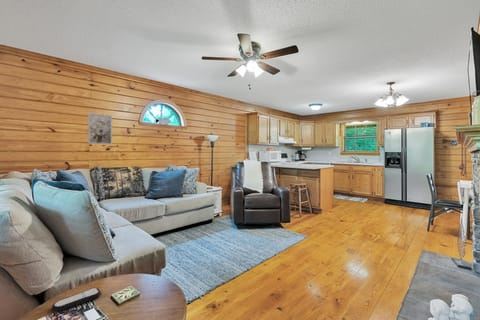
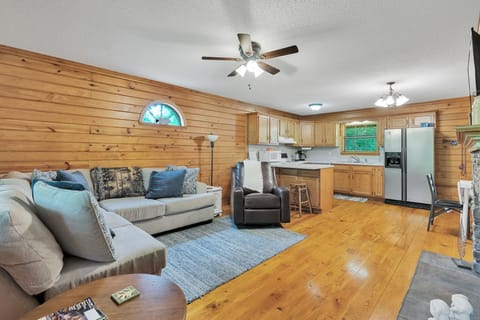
- remote control [51,287,102,313]
- wall art [87,112,113,145]
